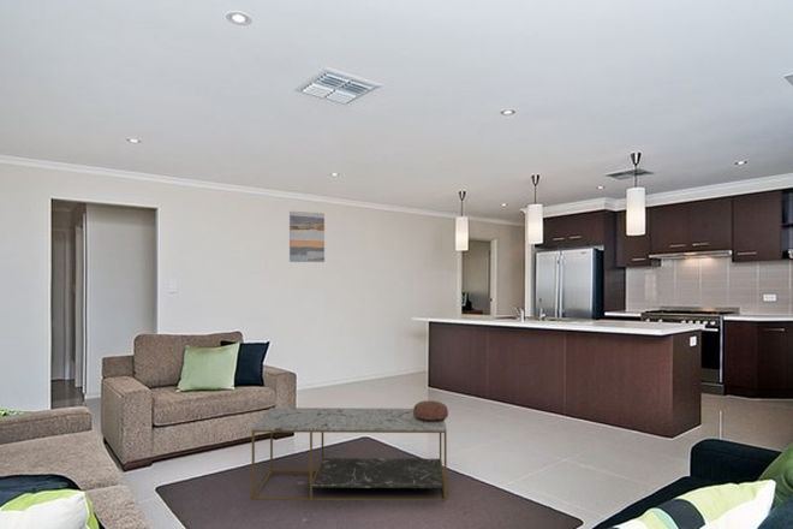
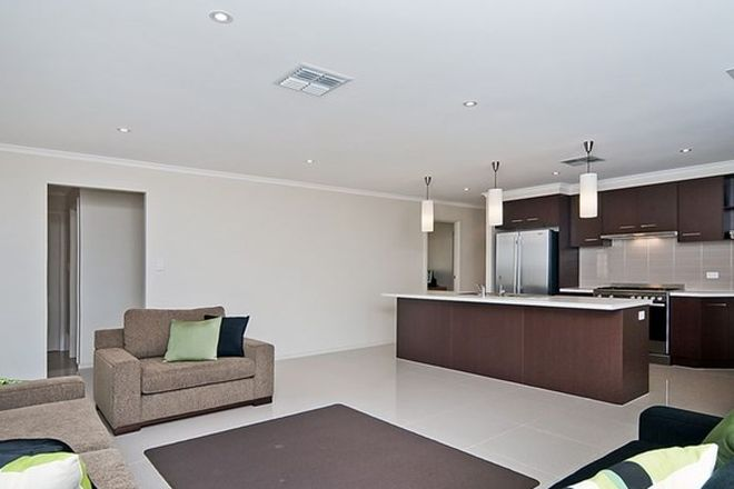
- decorative bowl [412,399,449,422]
- wall art [288,210,326,263]
- coffee table [251,406,448,501]
